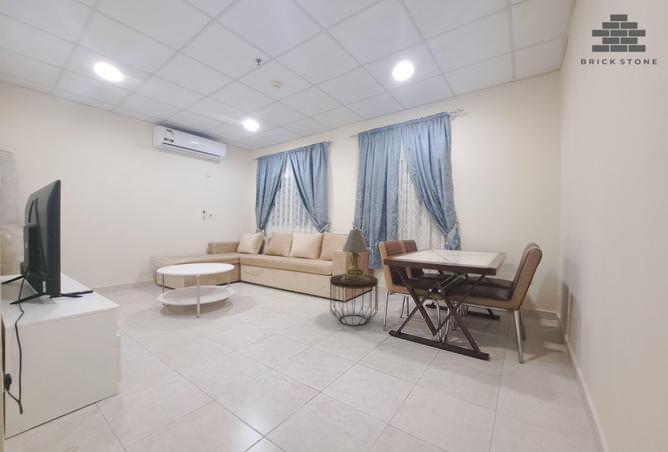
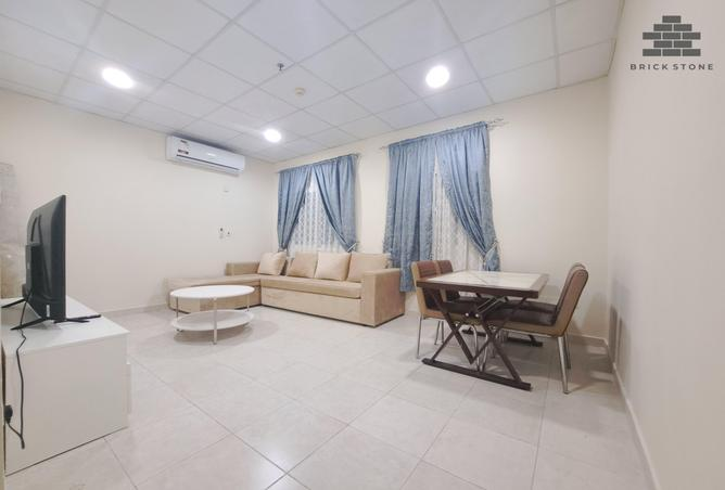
- lamp [341,229,370,281]
- side table [329,273,379,327]
